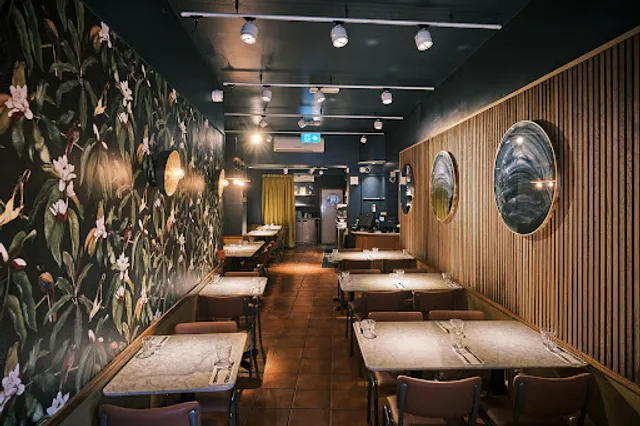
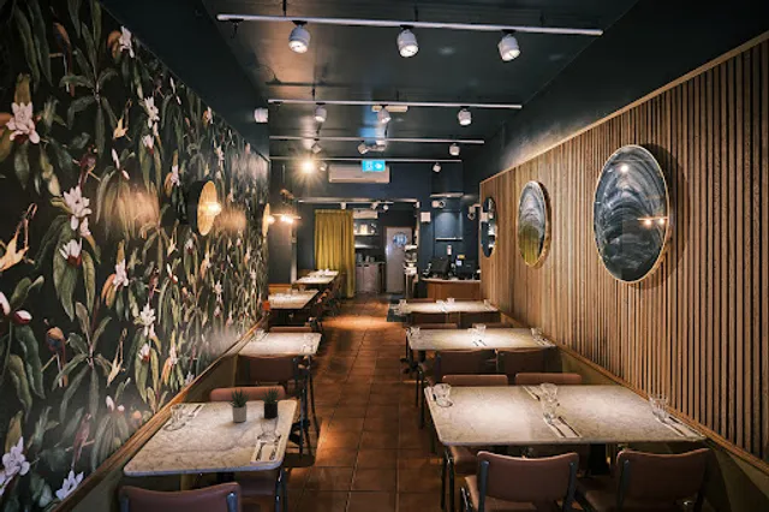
+ succulent plant [225,386,286,423]
